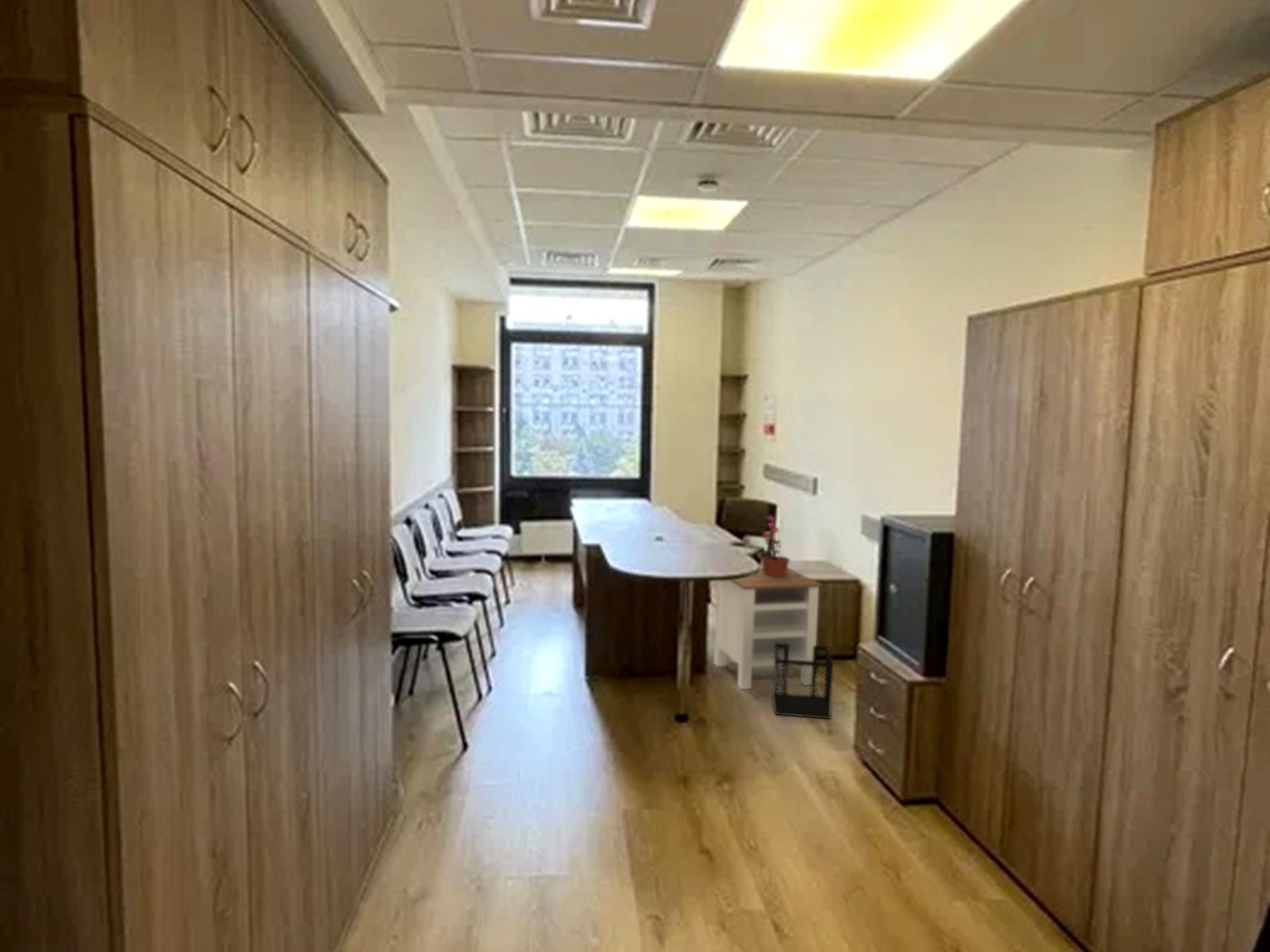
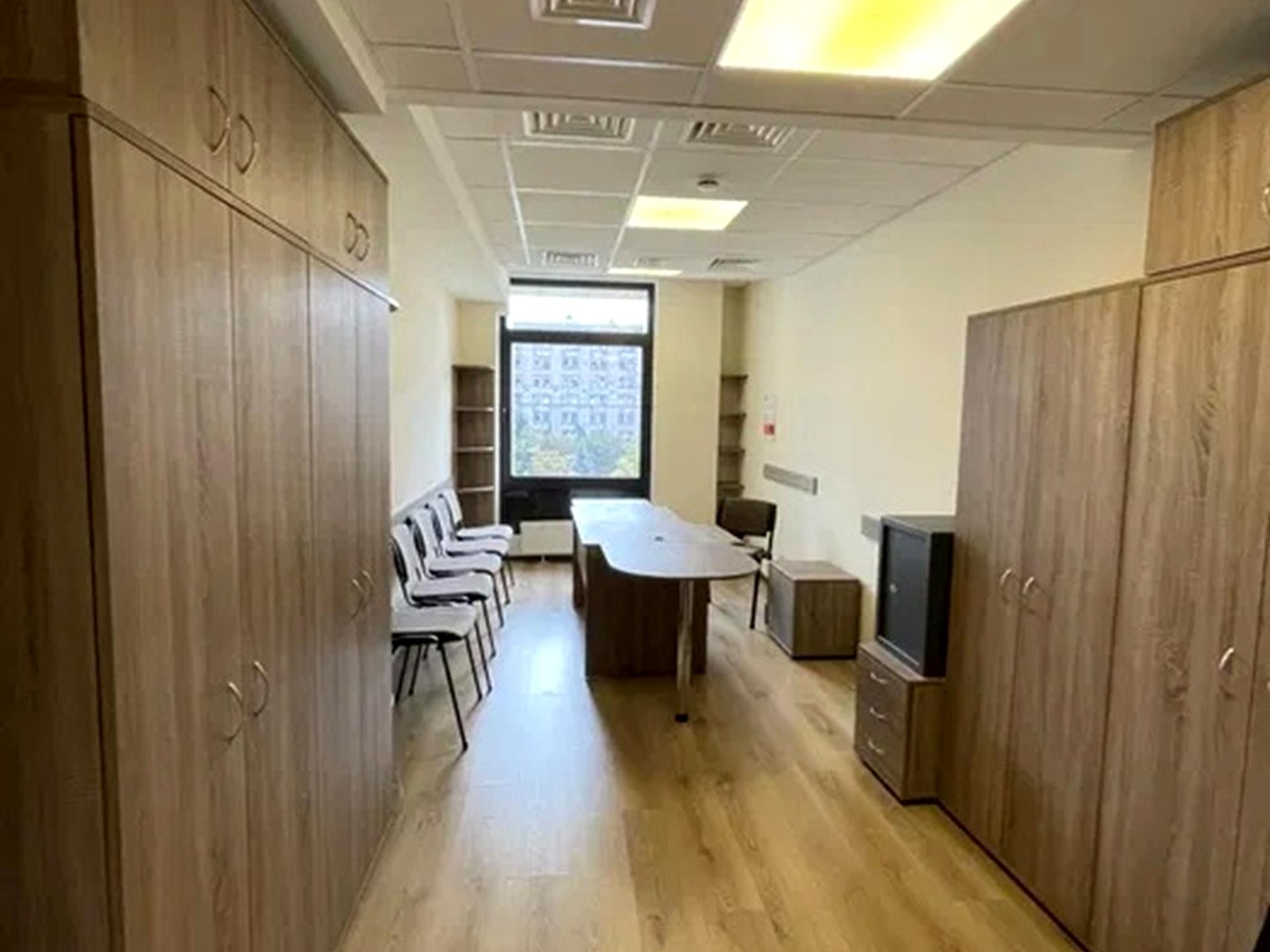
- wastebasket [772,643,834,719]
- side table [714,567,823,690]
- potted plant [760,515,800,576]
